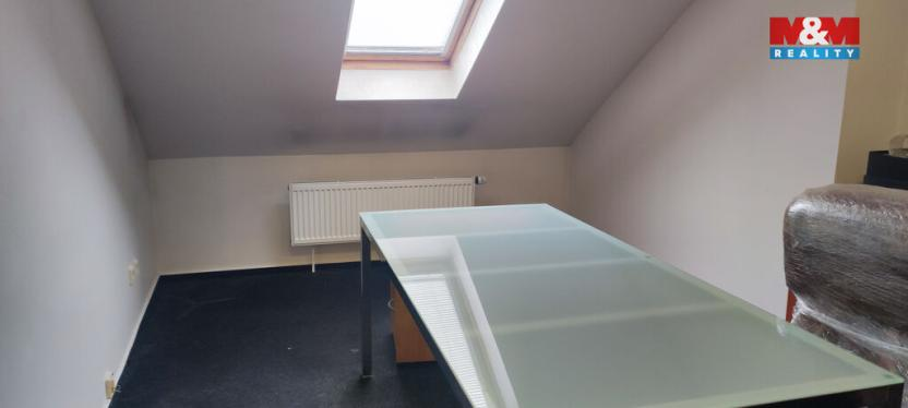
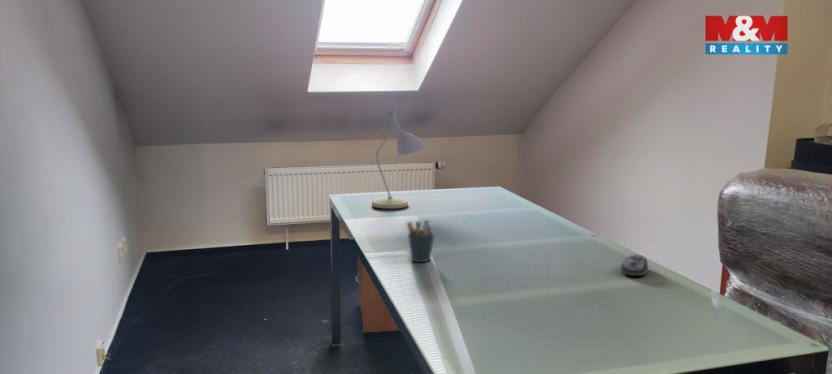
+ pen holder [406,219,436,263]
+ desk lamp [371,109,426,210]
+ computer mouse [620,253,649,277]
